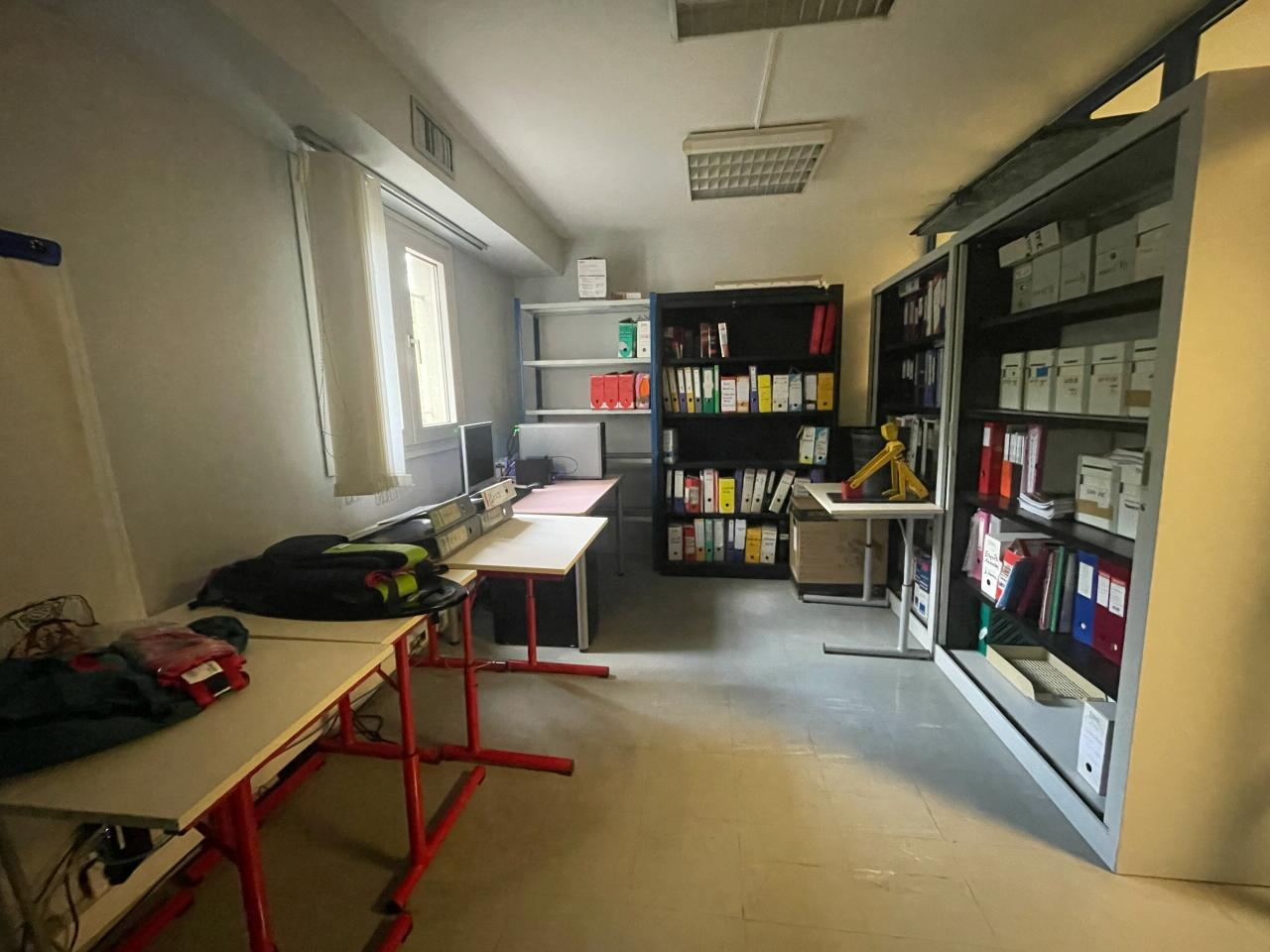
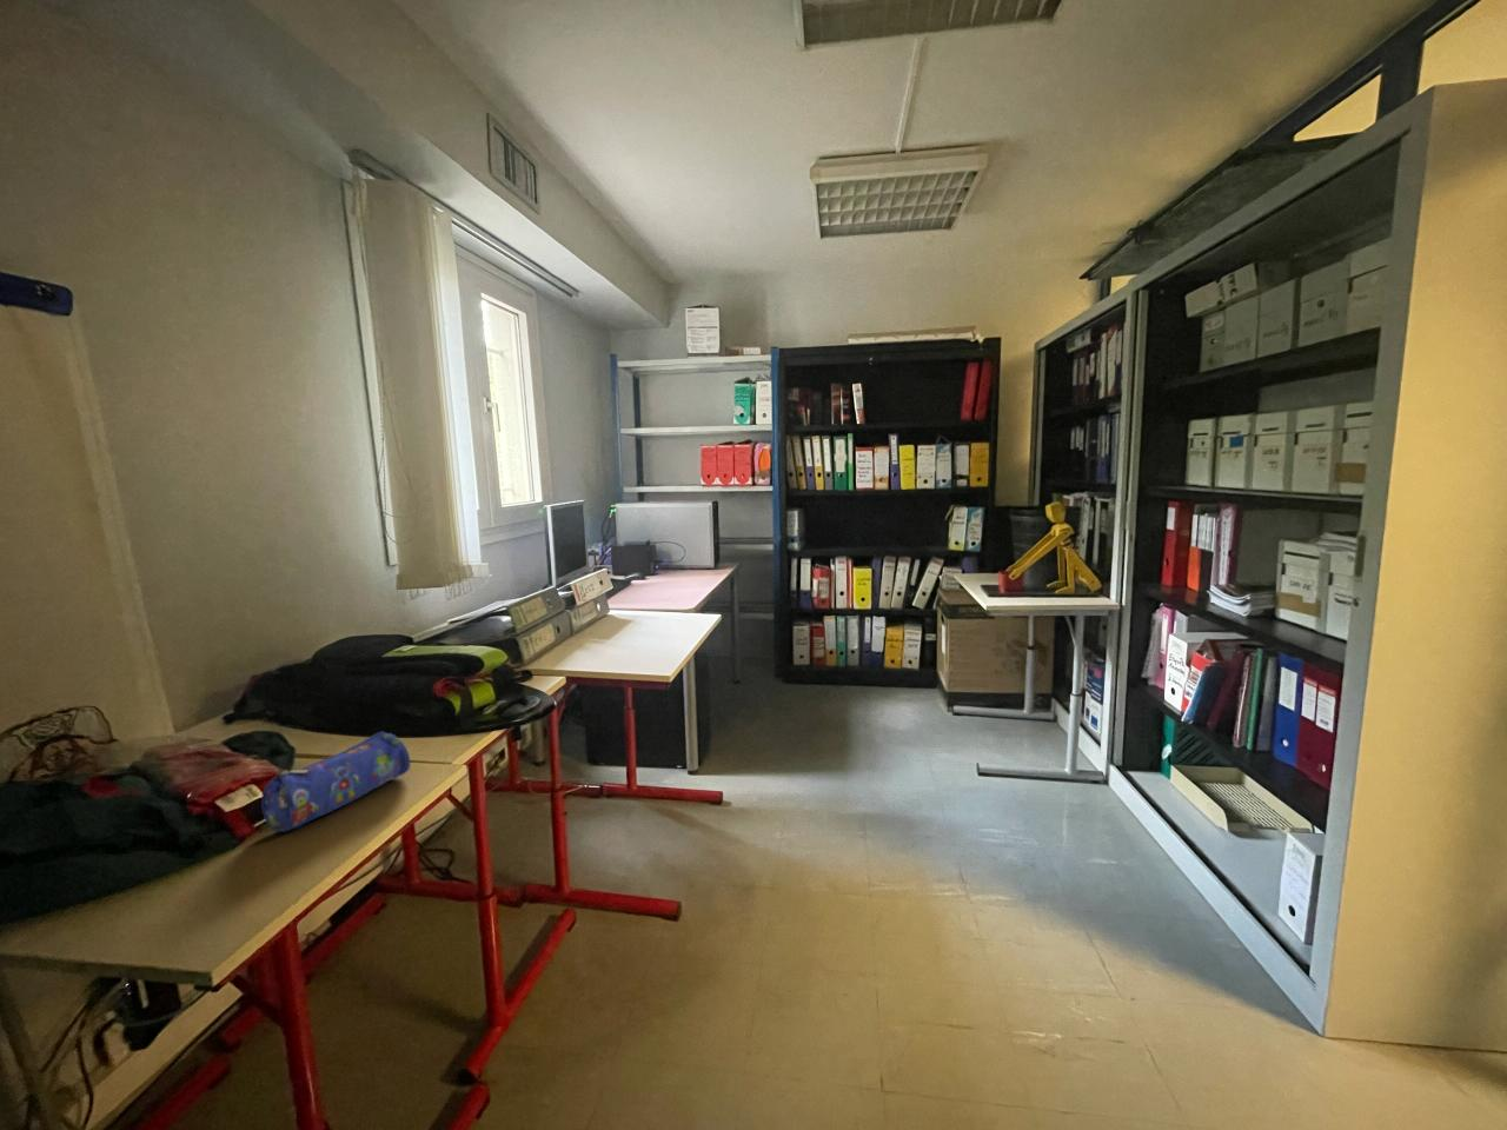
+ pencil case [260,731,411,833]
